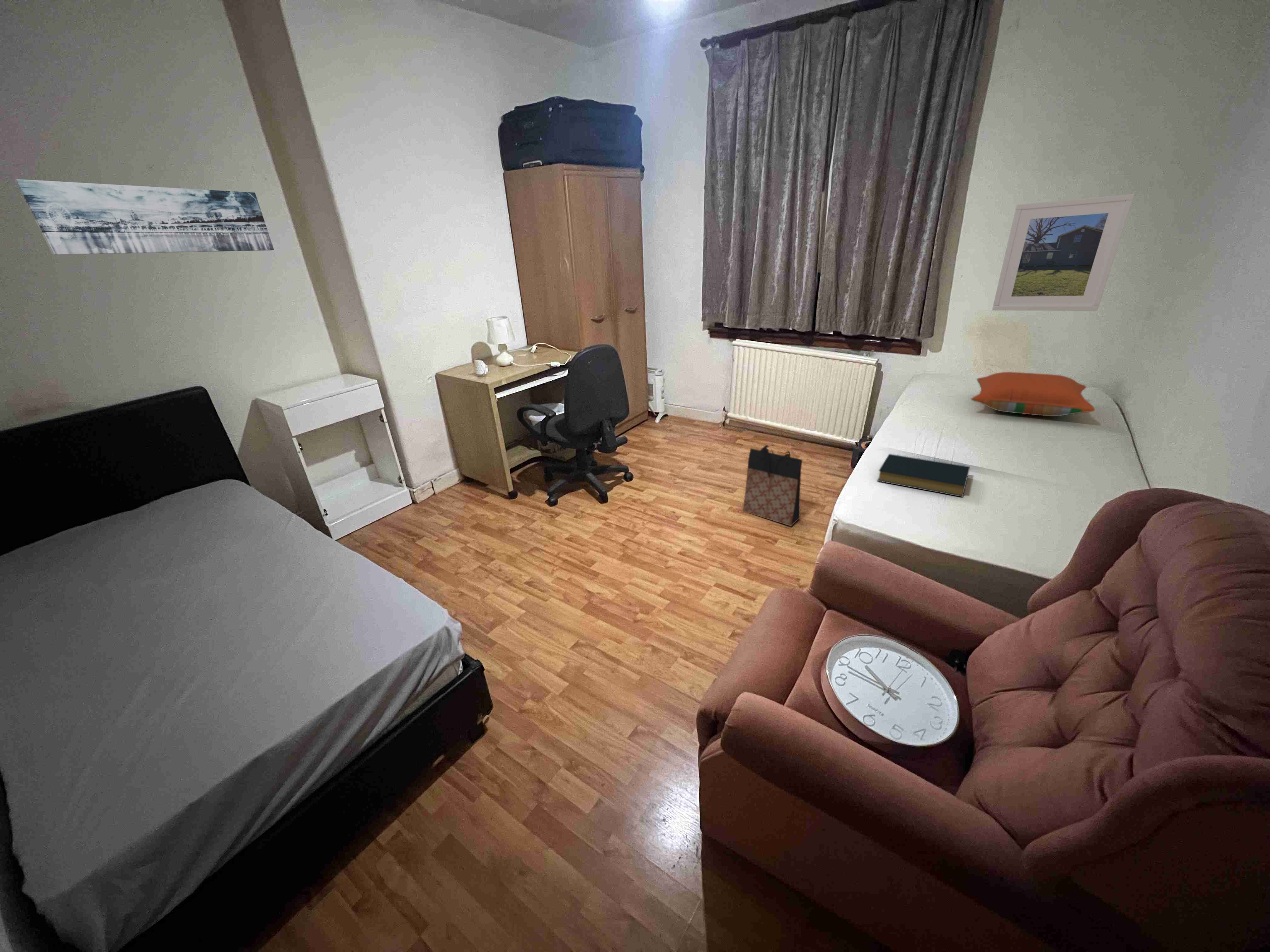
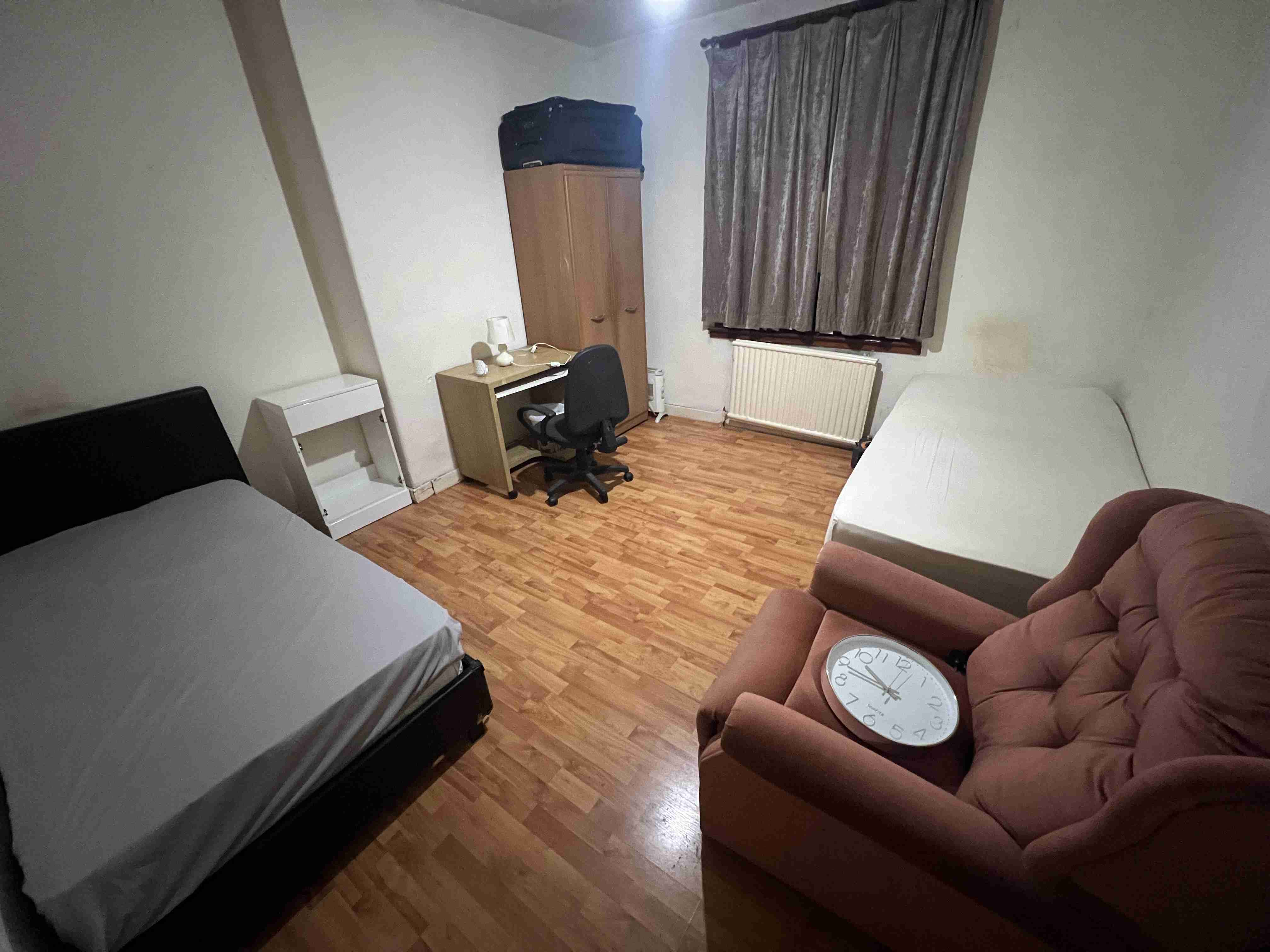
- wall art [14,179,275,255]
- bag [742,445,803,527]
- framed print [992,194,1135,311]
- hardback book [877,454,970,497]
- pillow [970,371,1095,416]
